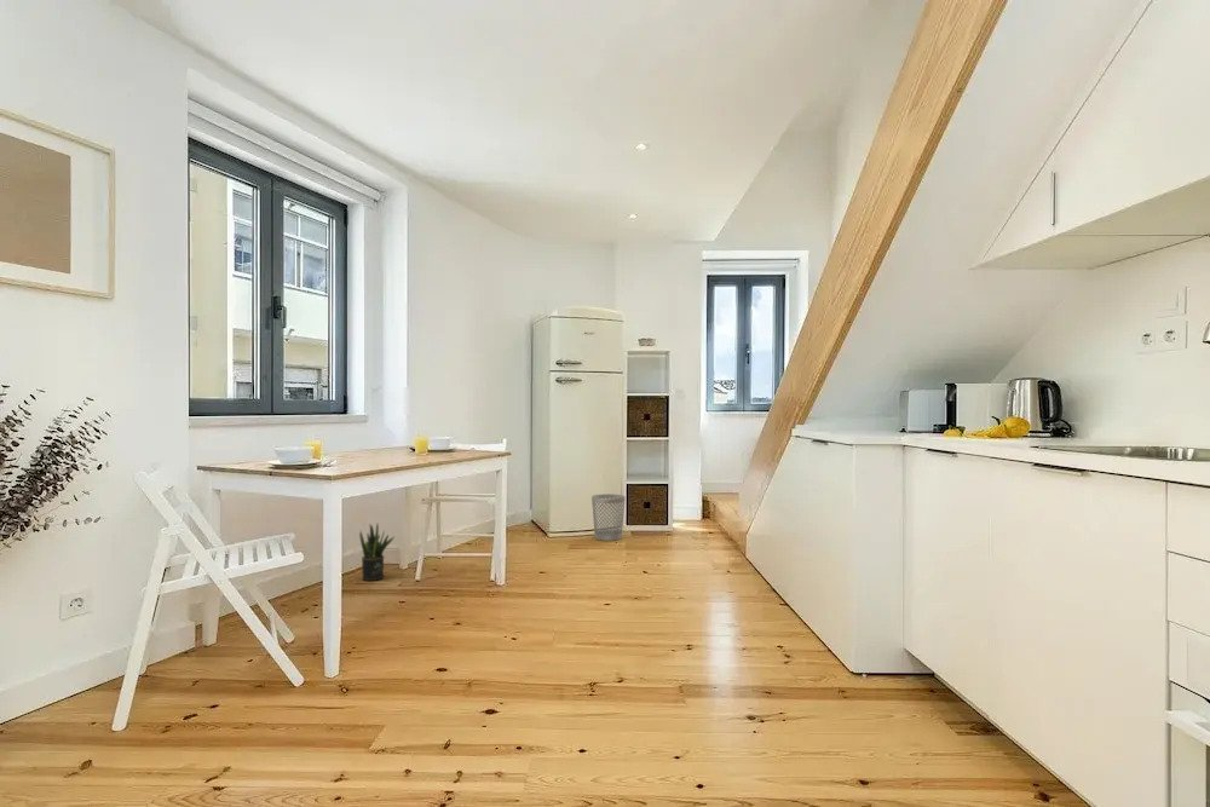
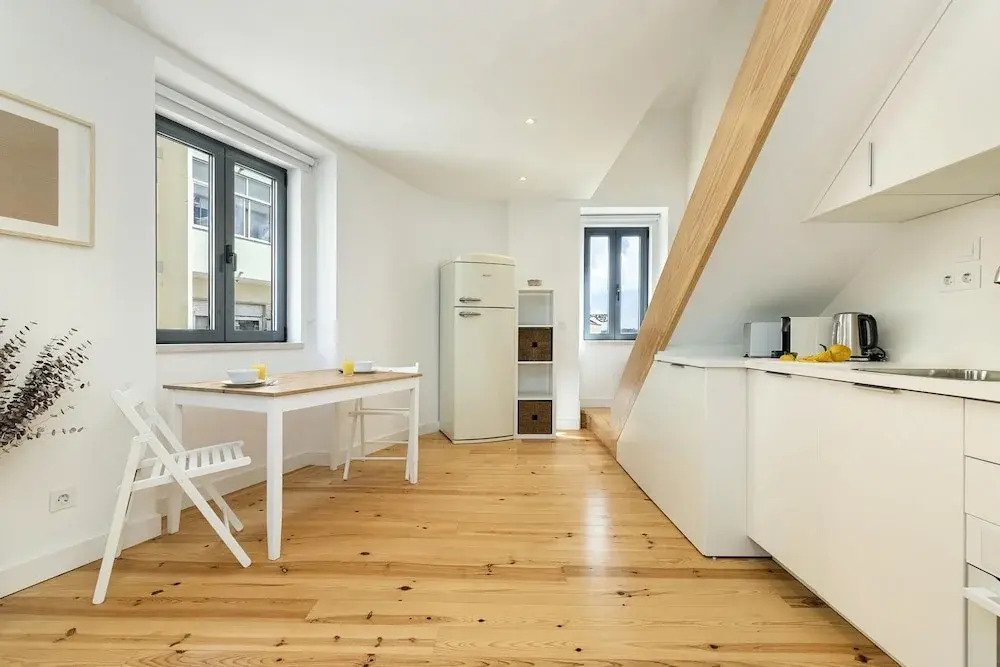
- wastebasket [590,492,627,542]
- potted plant [358,523,396,582]
